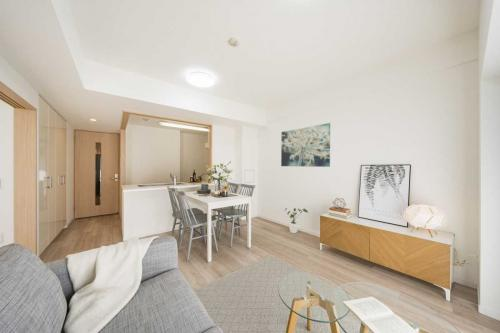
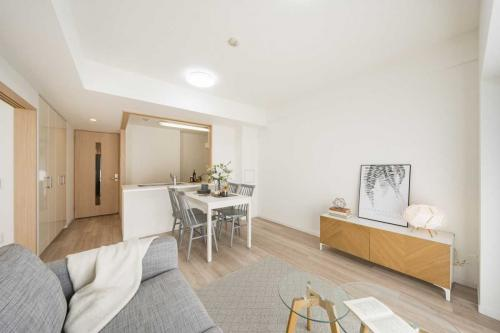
- wall art [280,122,331,168]
- house plant [284,207,309,234]
